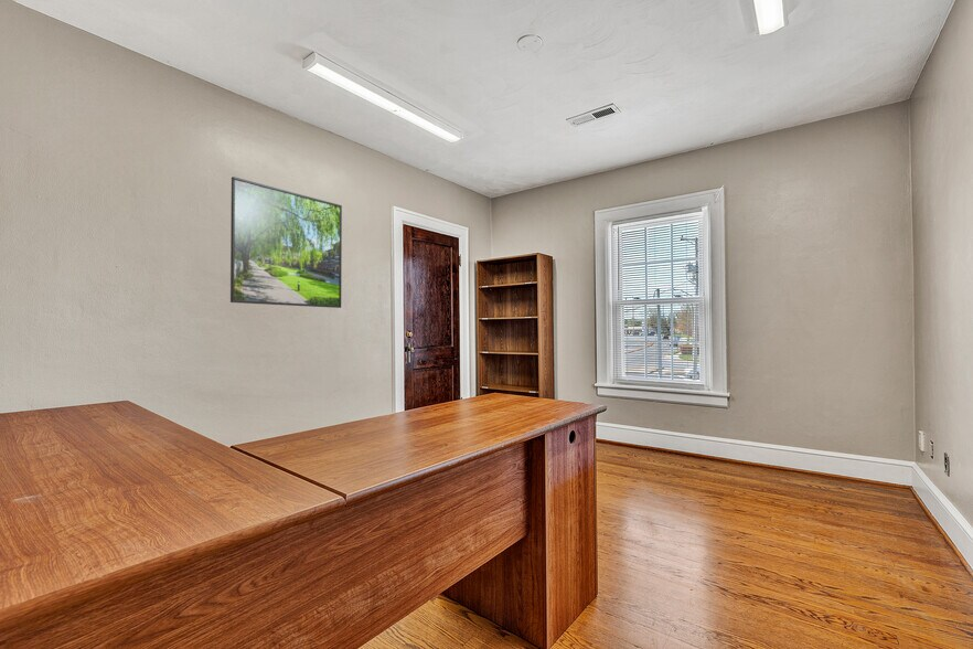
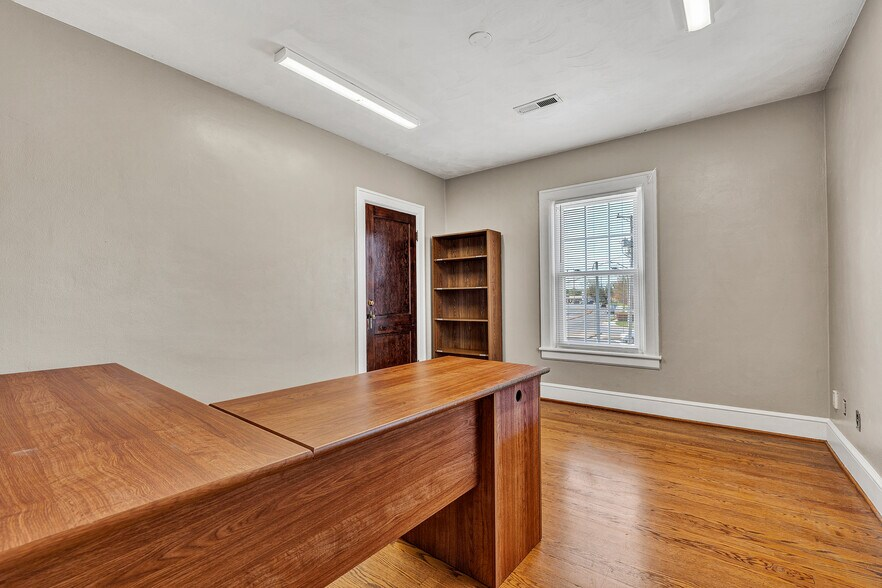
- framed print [229,175,343,309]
